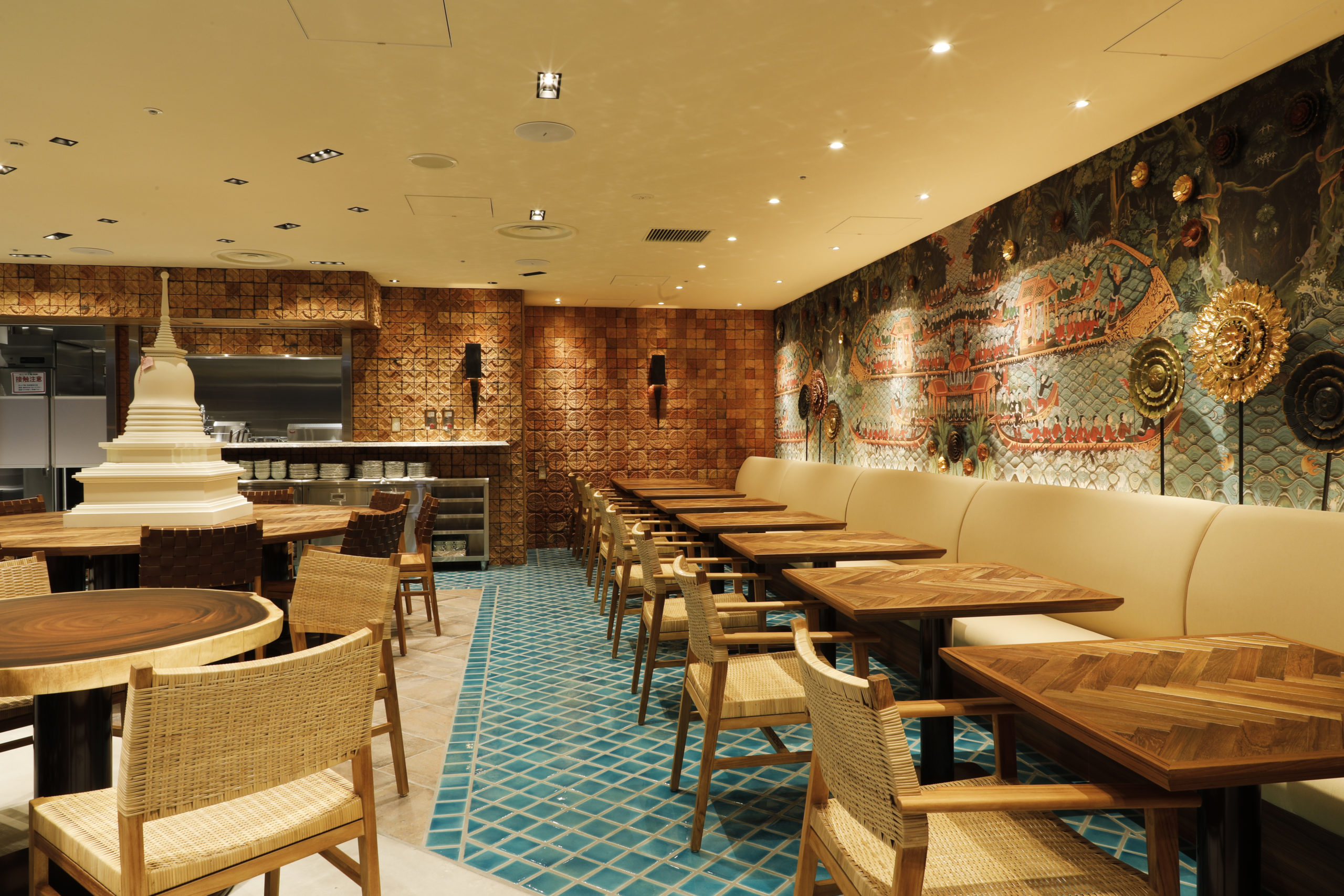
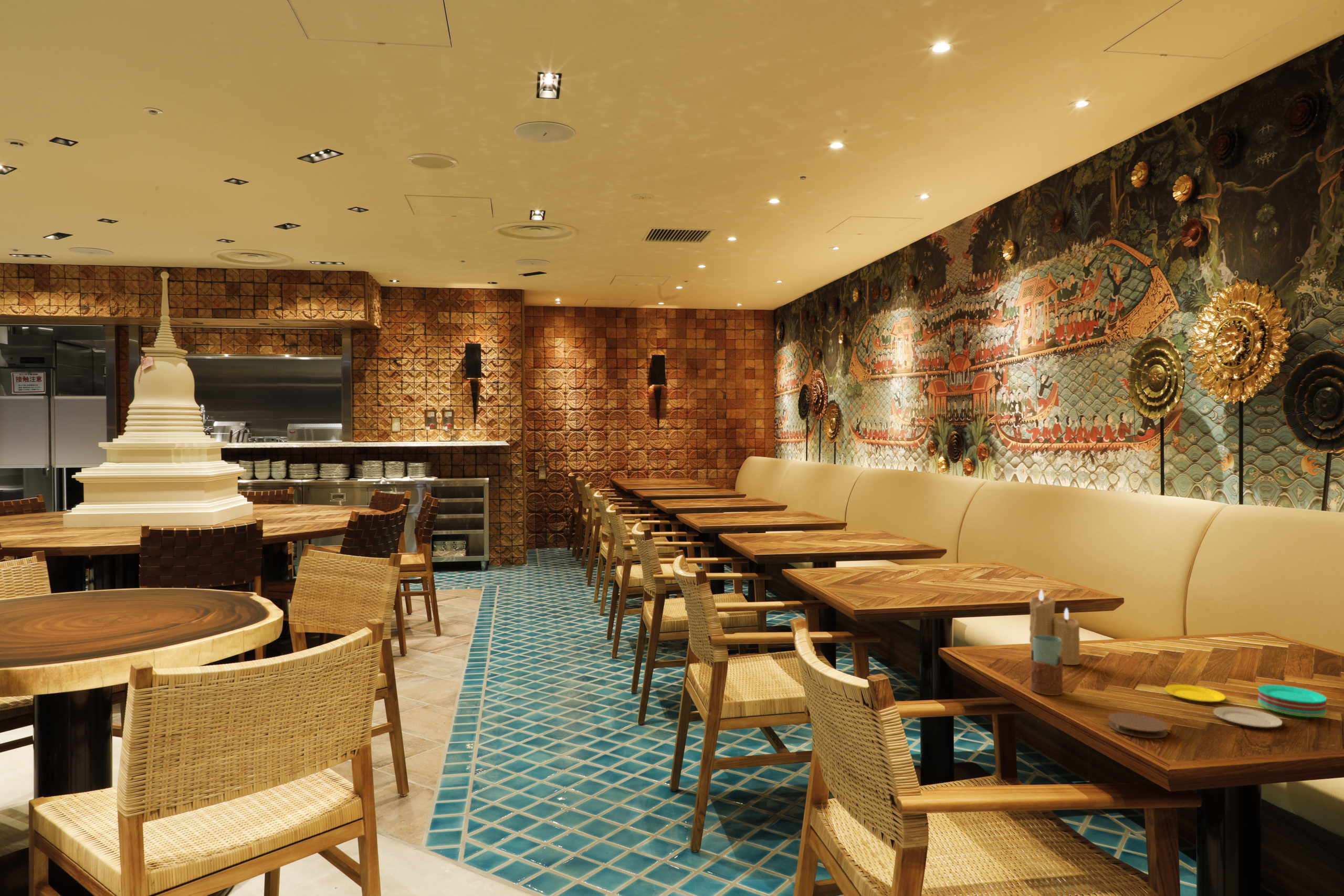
+ candle [1029,589,1081,666]
+ plate [1164,684,1327,728]
+ drinking glass [1030,635,1064,696]
+ coaster [1108,712,1168,739]
